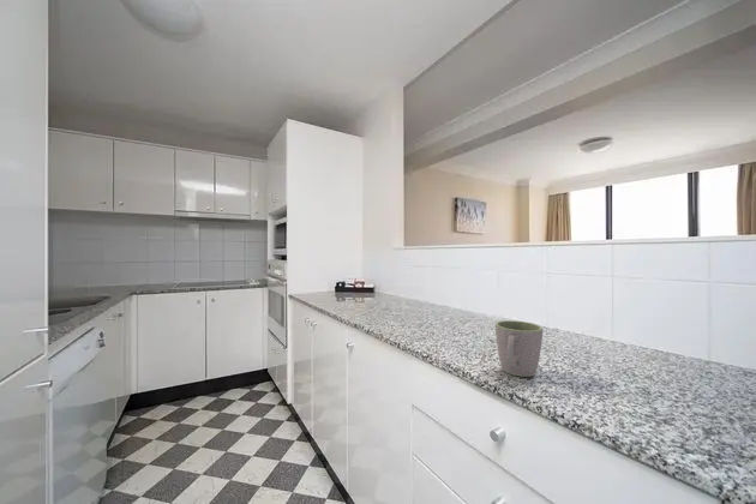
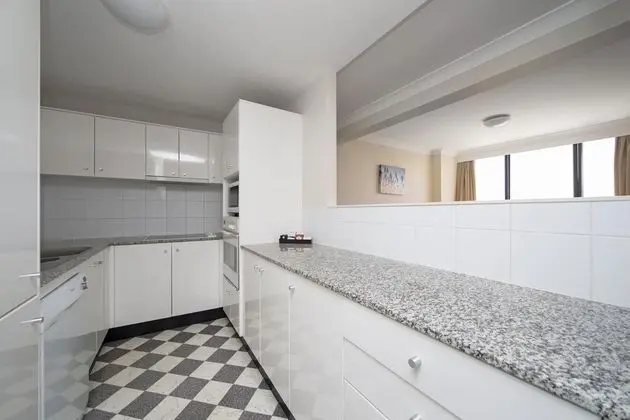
- mug [494,319,544,378]
